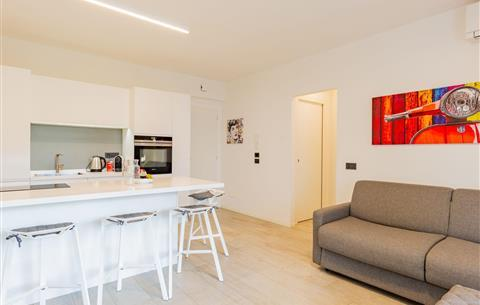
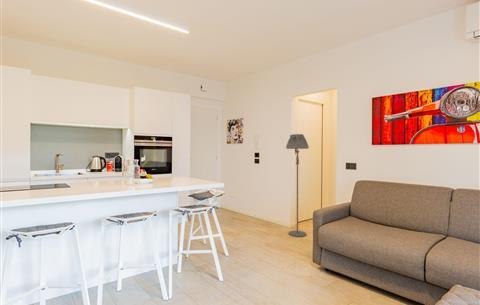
+ floor lamp [285,133,310,238]
